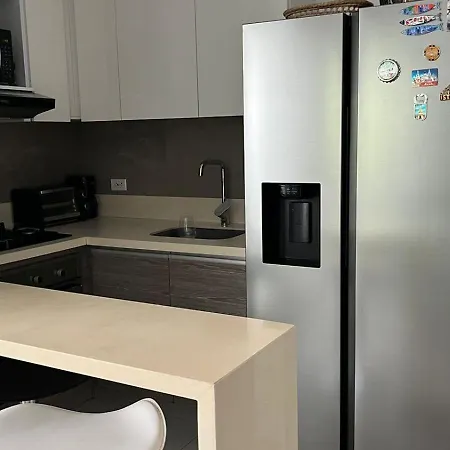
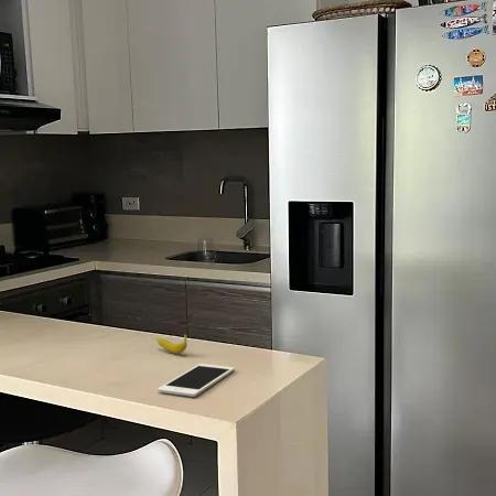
+ cell phone [157,363,236,398]
+ fruit [155,332,188,355]
